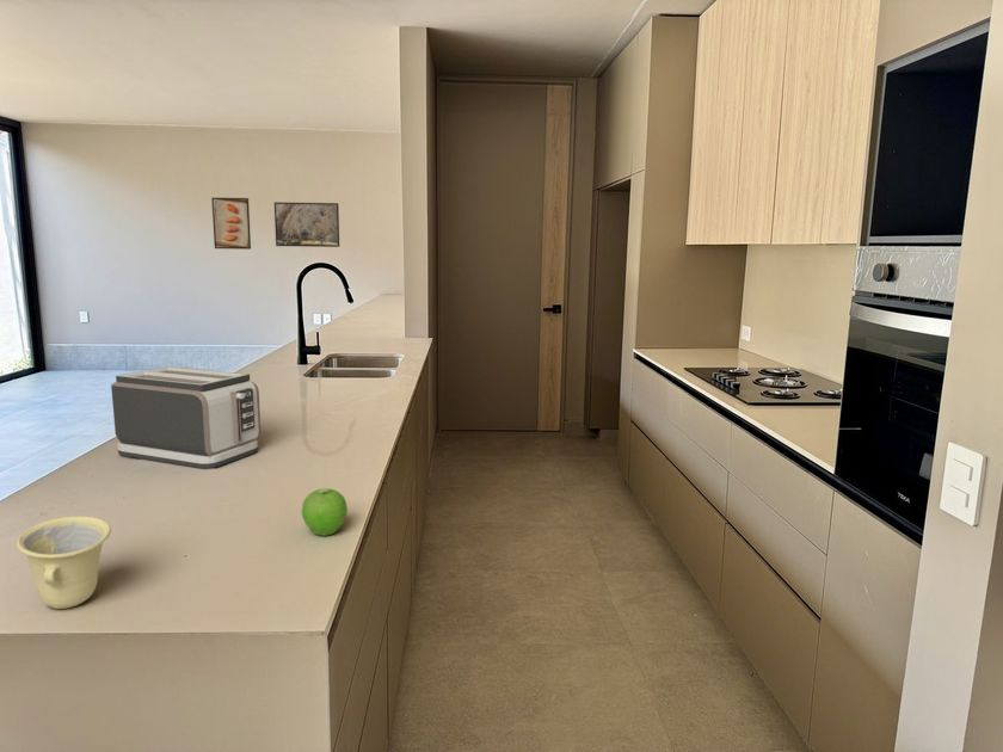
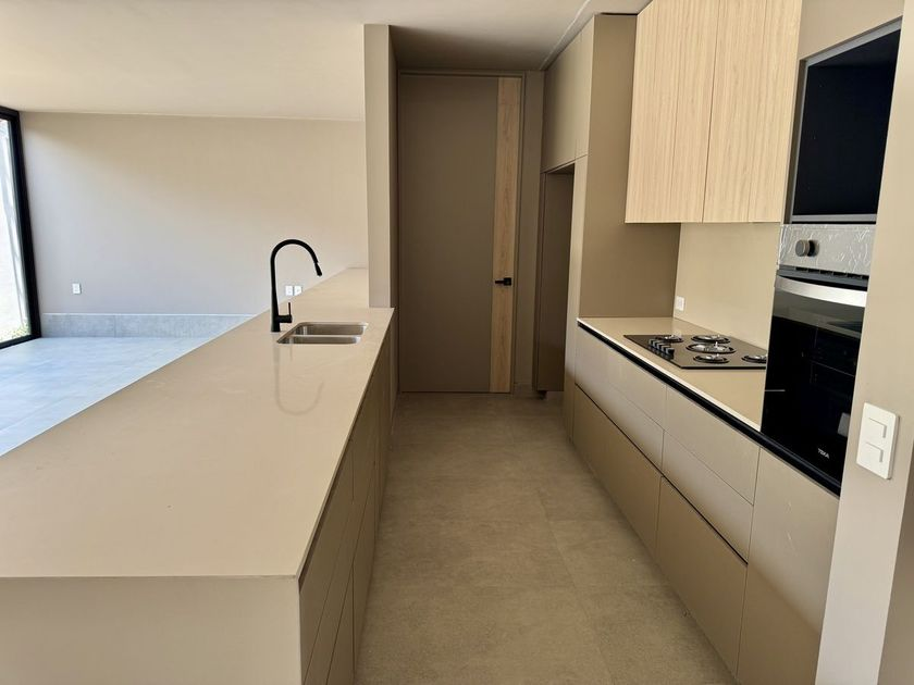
- fruit [301,487,349,537]
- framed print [210,197,252,251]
- cup [16,516,112,610]
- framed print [273,201,340,248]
- toaster [110,365,261,470]
